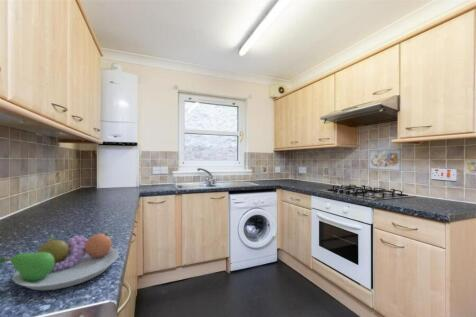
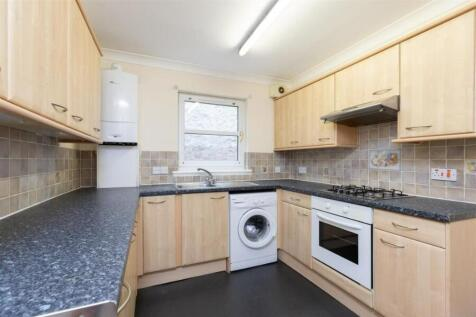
- fruit bowl [0,232,120,291]
